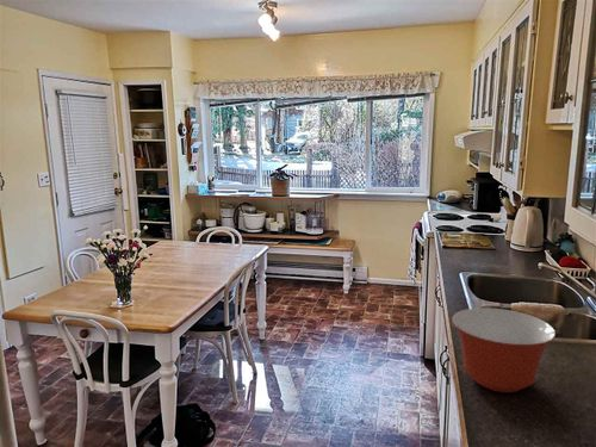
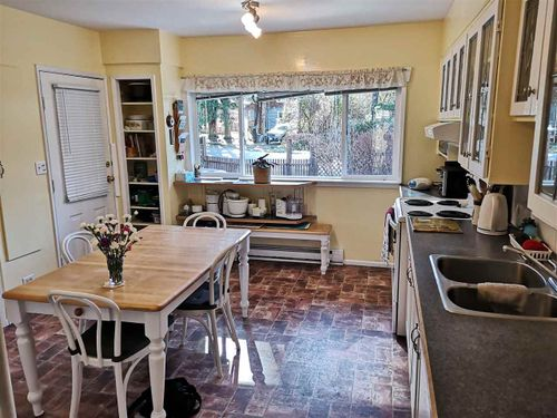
- mixing bowl [451,306,557,393]
